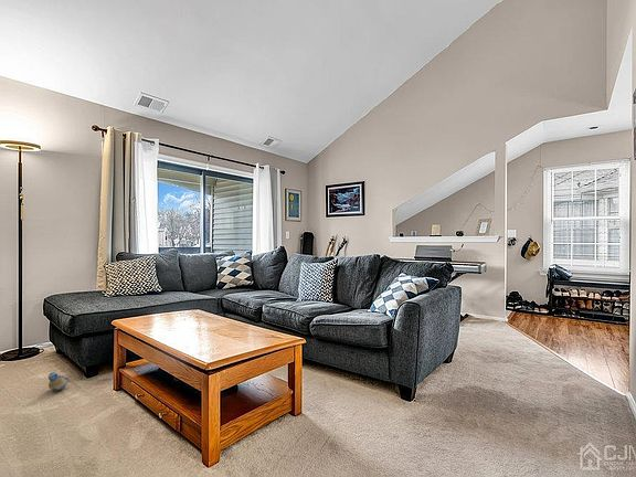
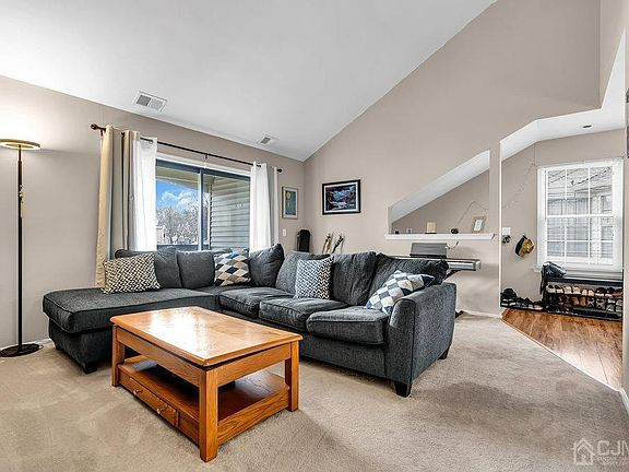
- plush toy [47,371,73,392]
